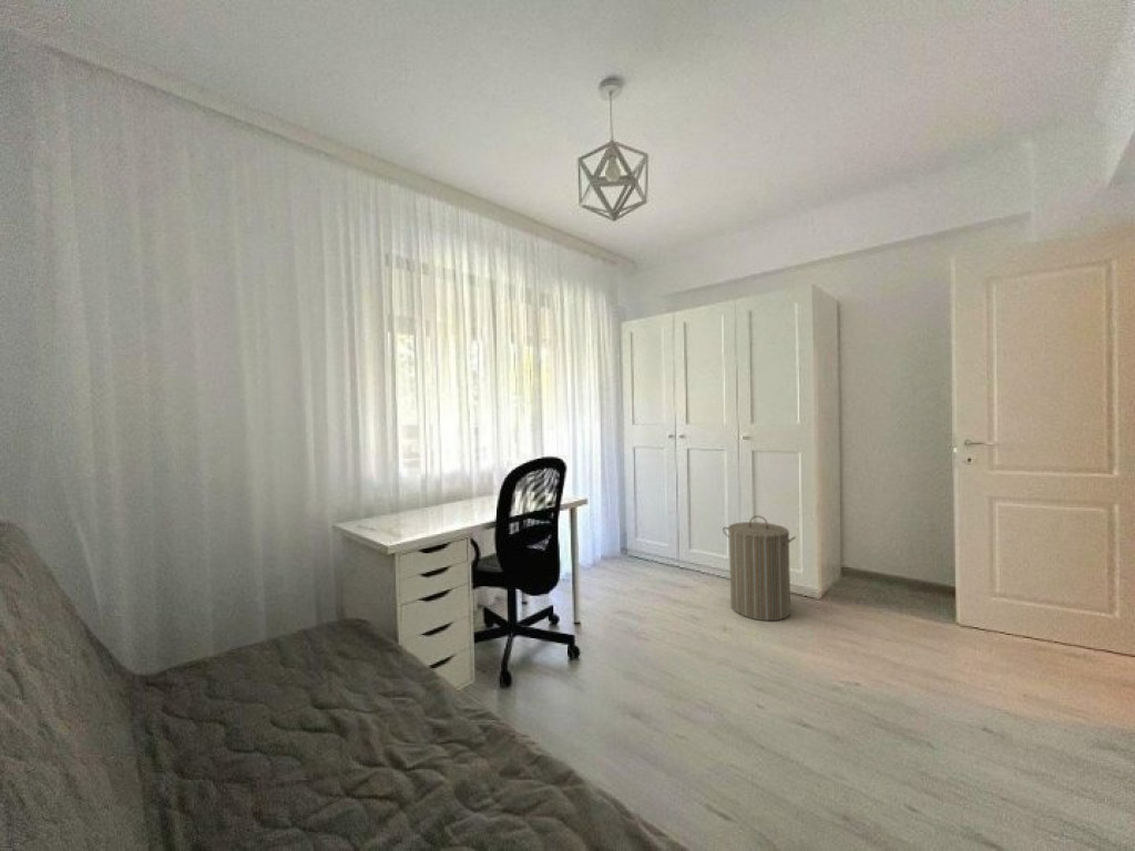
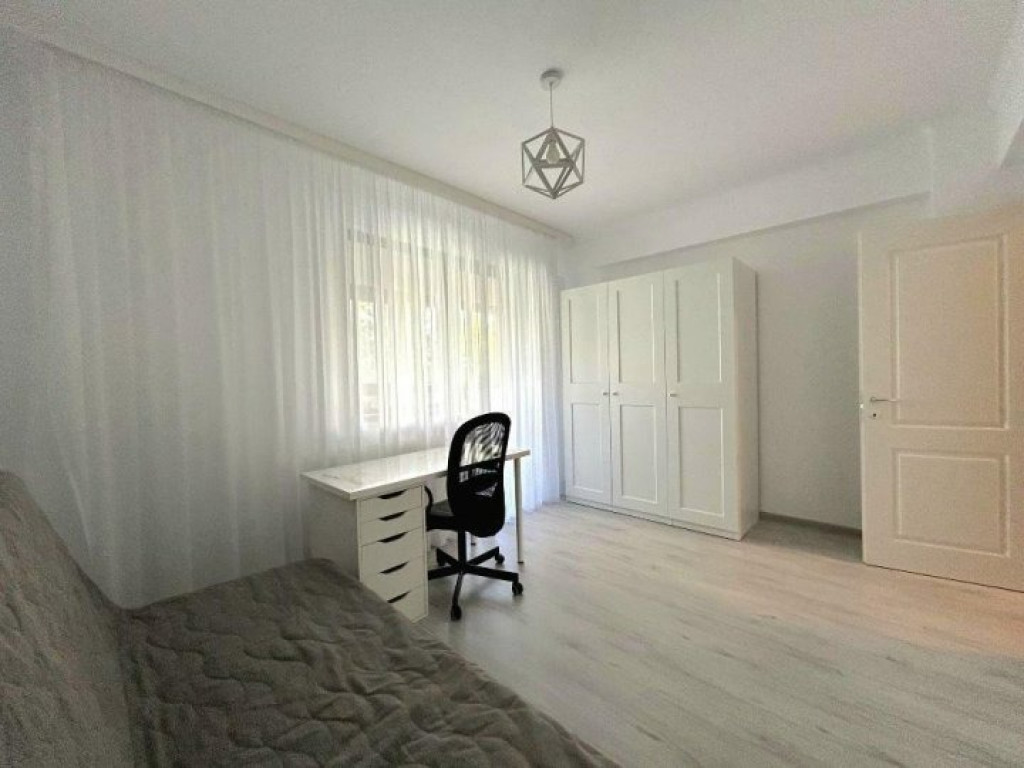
- laundry hamper [722,514,797,622]
